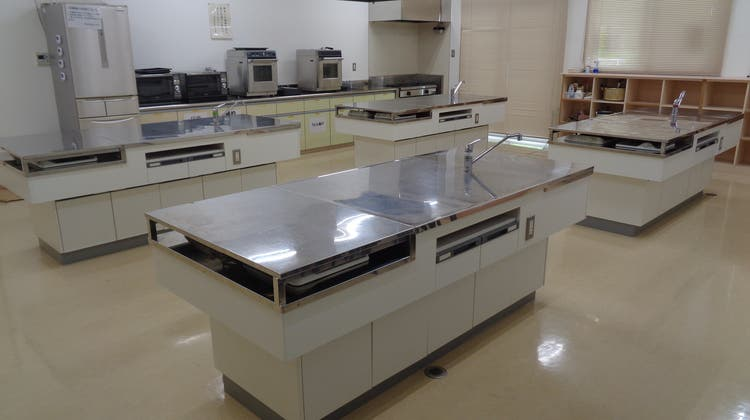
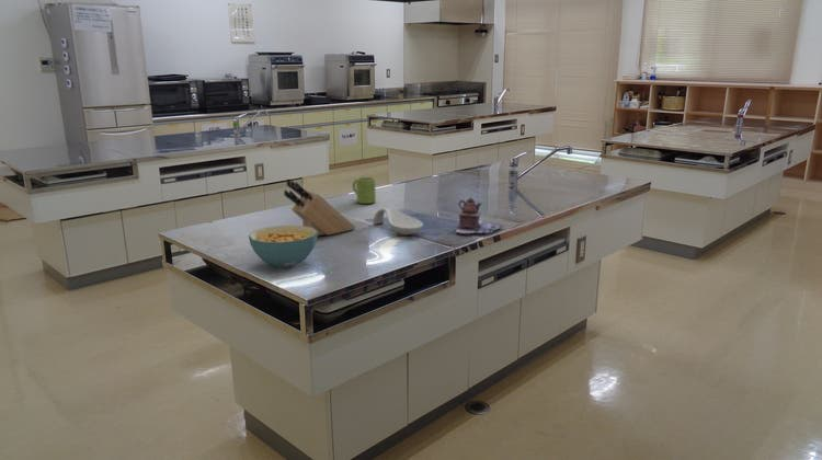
+ cereal bowl [248,225,318,269]
+ mug [352,176,377,205]
+ knife block [283,179,356,238]
+ spoon rest [372,207,424,237]
+ teapot [454,197,504,234]
